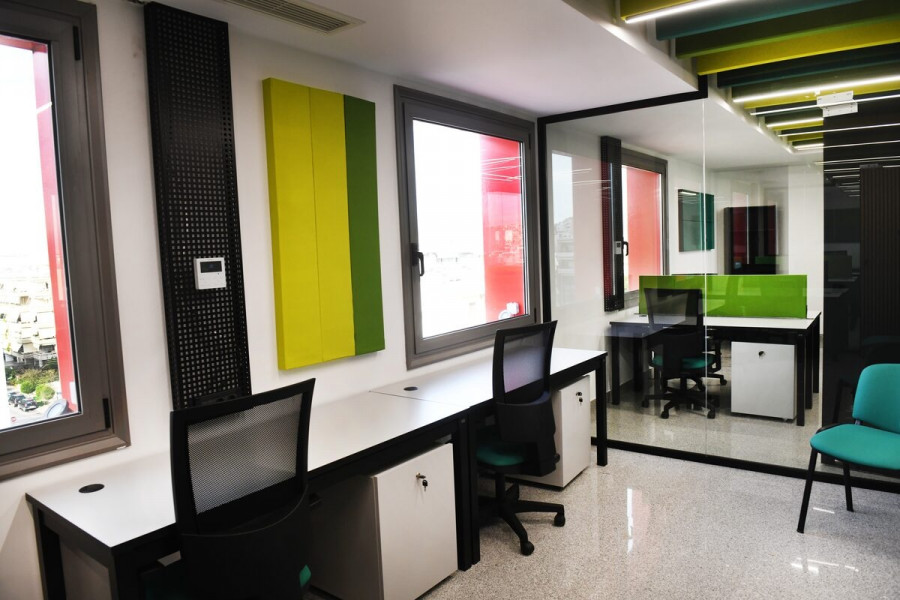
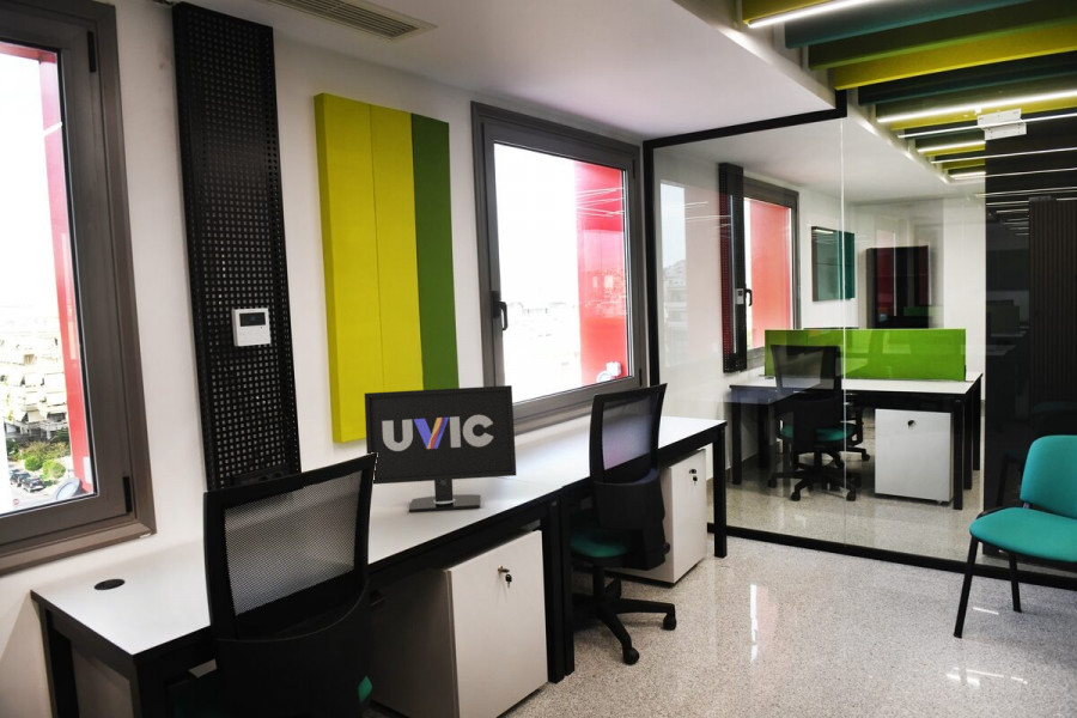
+ monitor [364,384,517,513]
